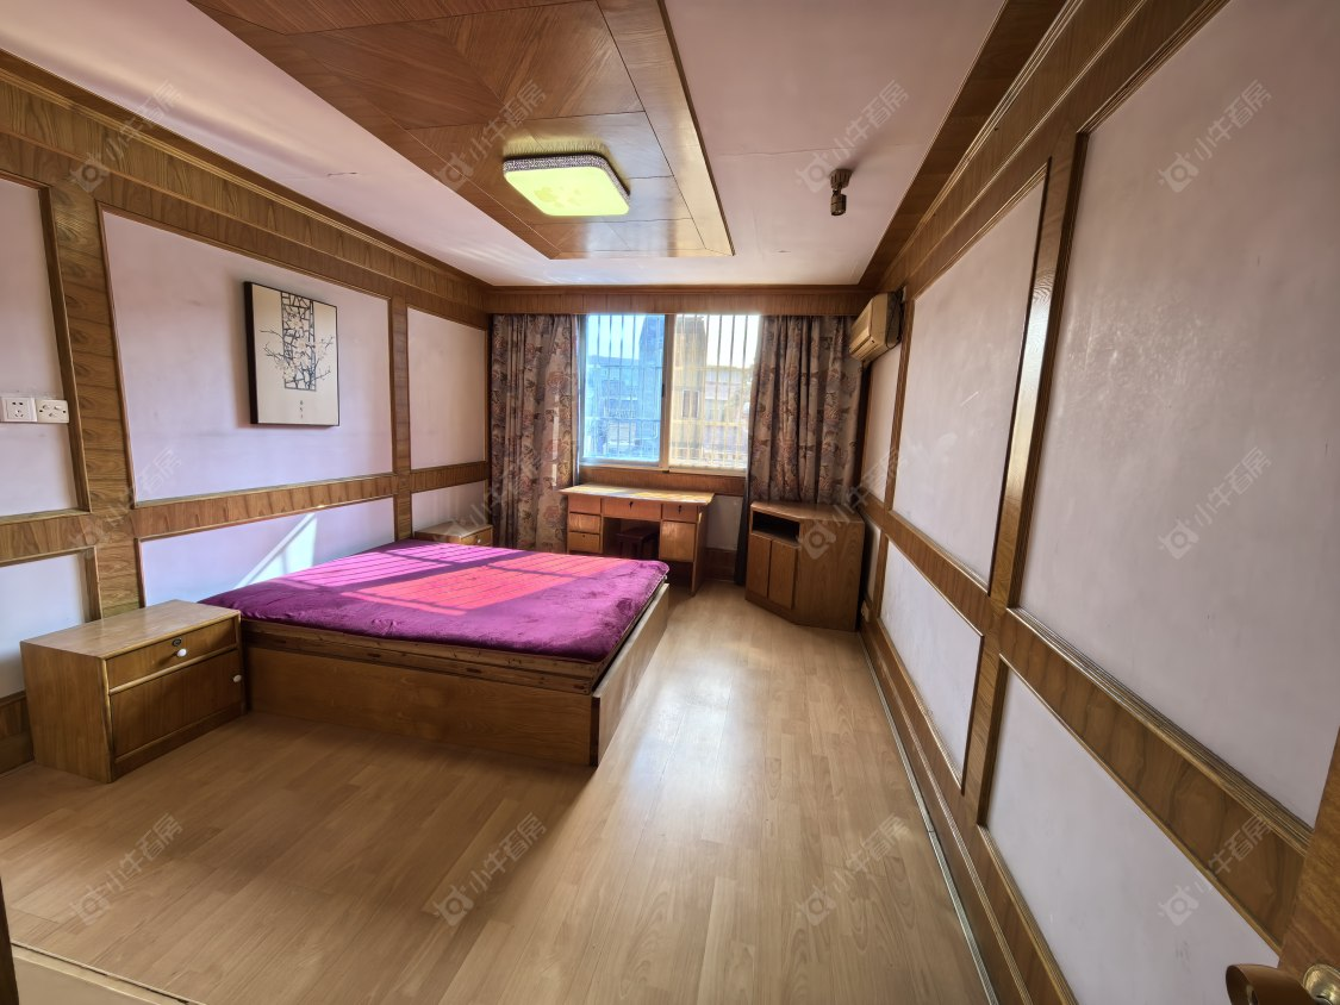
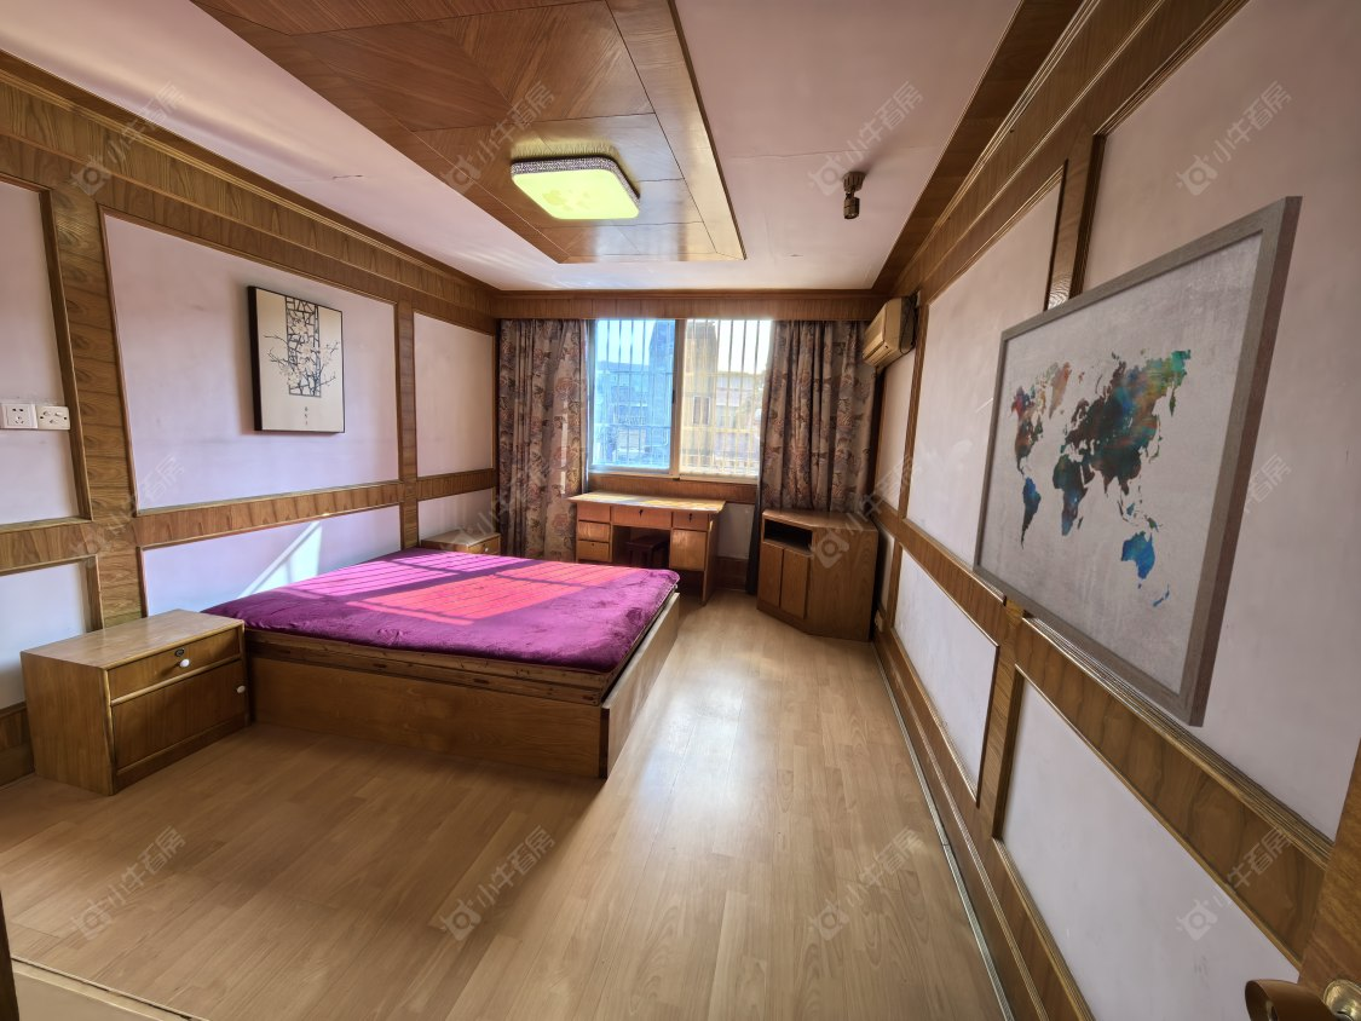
+ wall art [971,195,1304,728]
